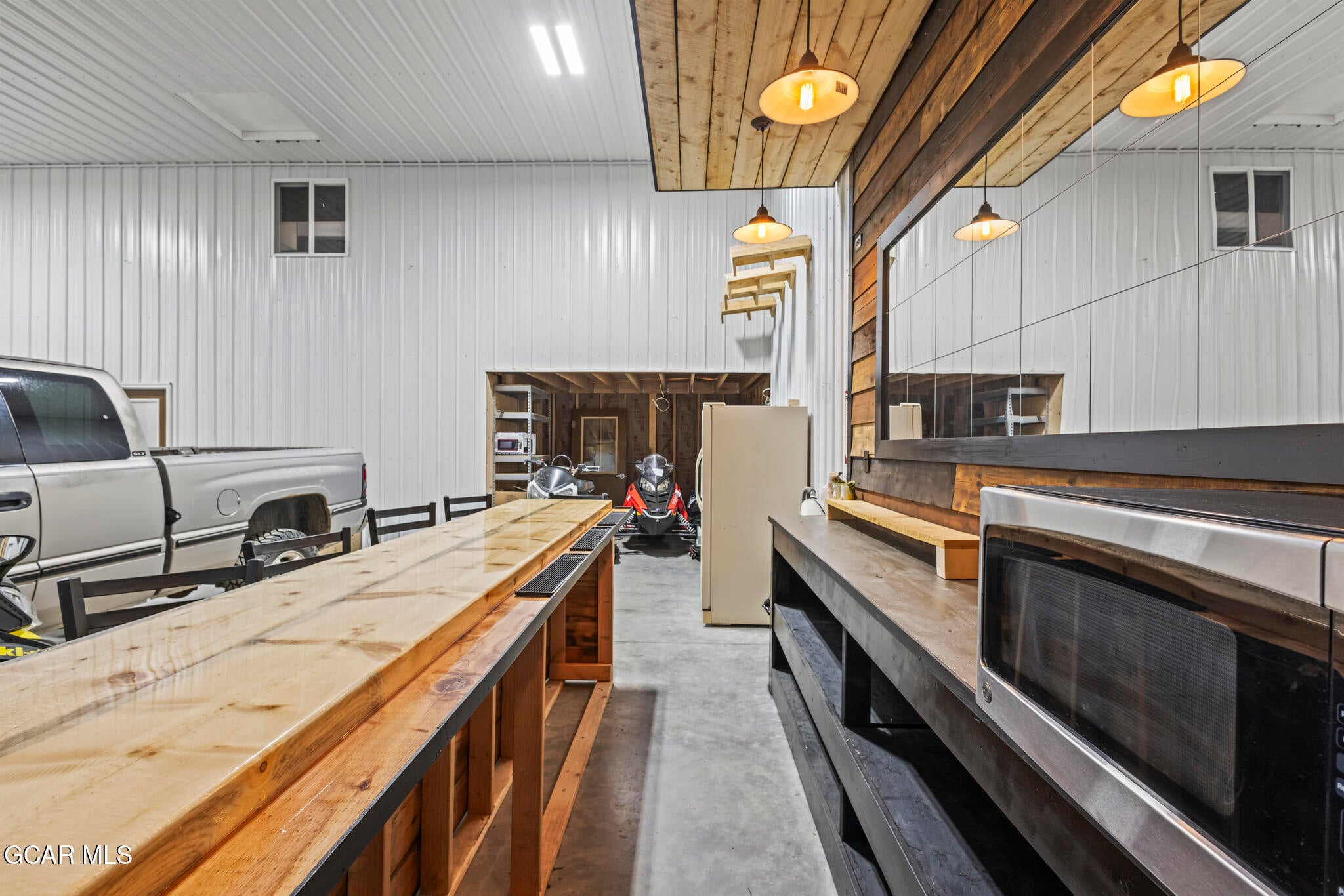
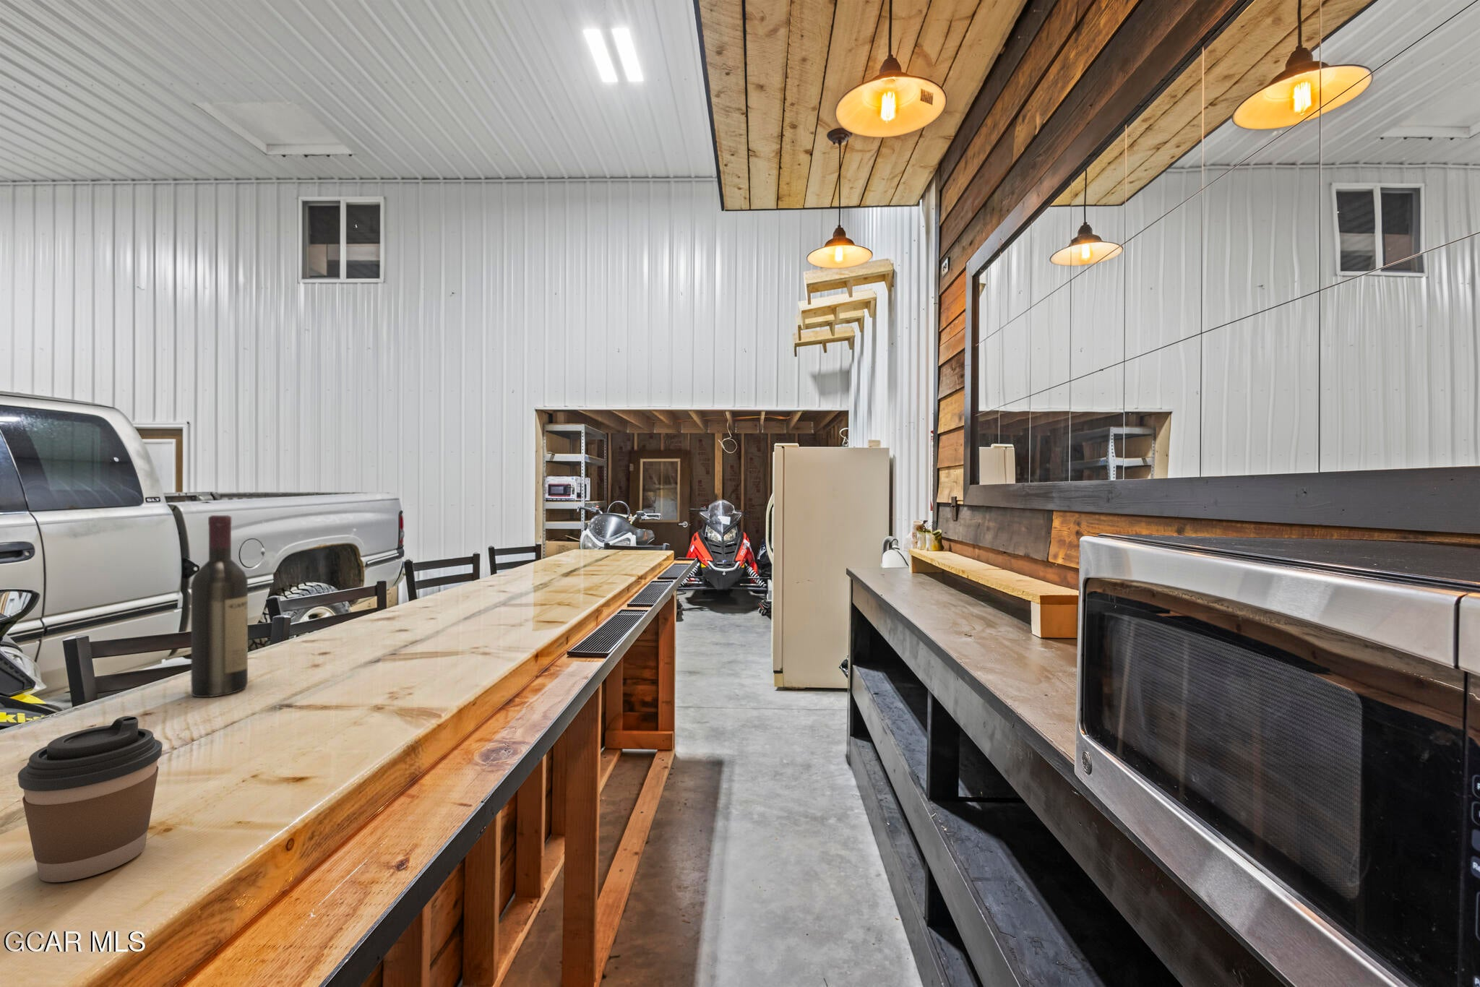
+ coffee cup [18,715,163,883]
+ wine bottle [191,514,249,698]
